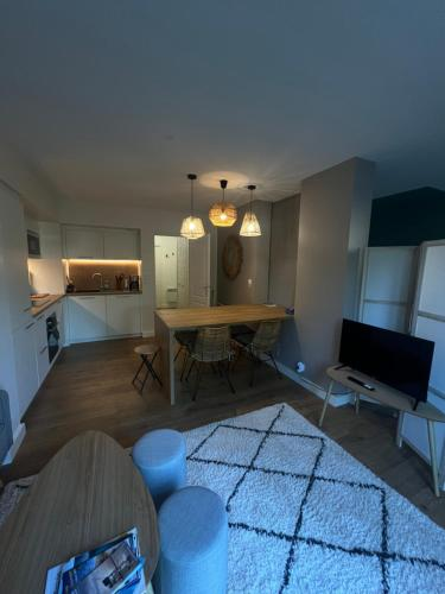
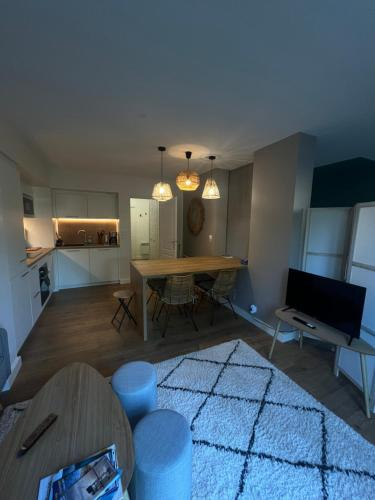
+ remote control [21,412,59,451]
